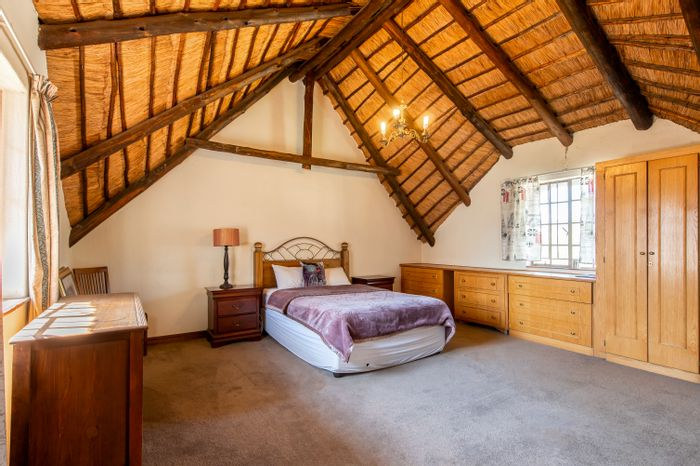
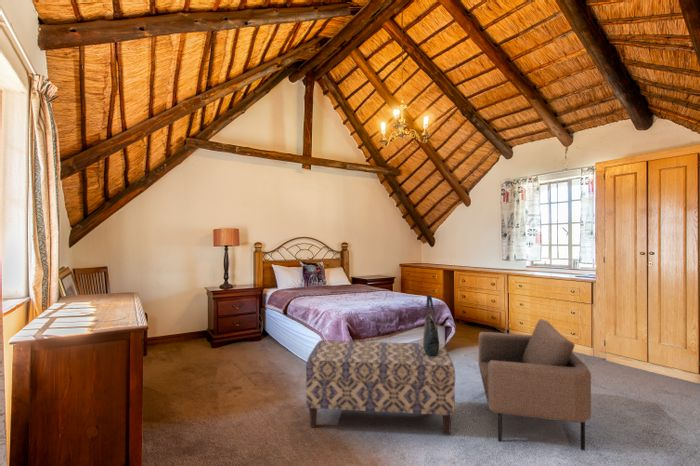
+ bench [305,339,456,436]
+ tote bag [422,294,440,356]
+ armchair [478,318,592,452]
